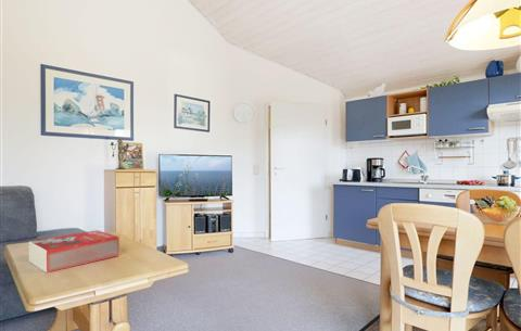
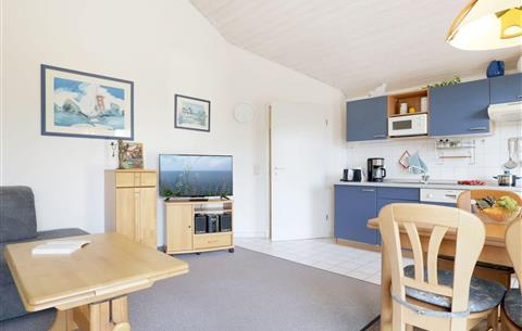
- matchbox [28,229,120,273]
